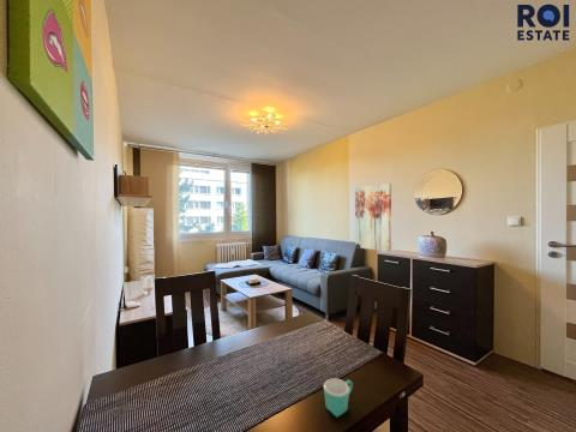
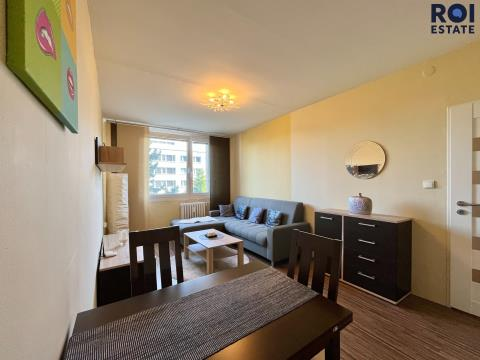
- wall art [354,182,392,253]
- mug [323,378,354,418]
